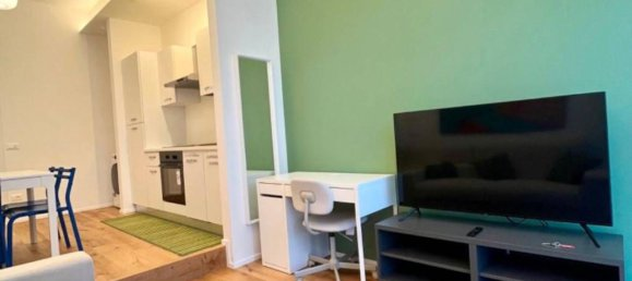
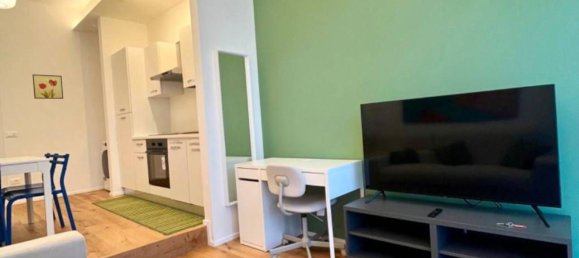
+ wall art [31,73,64,100]
